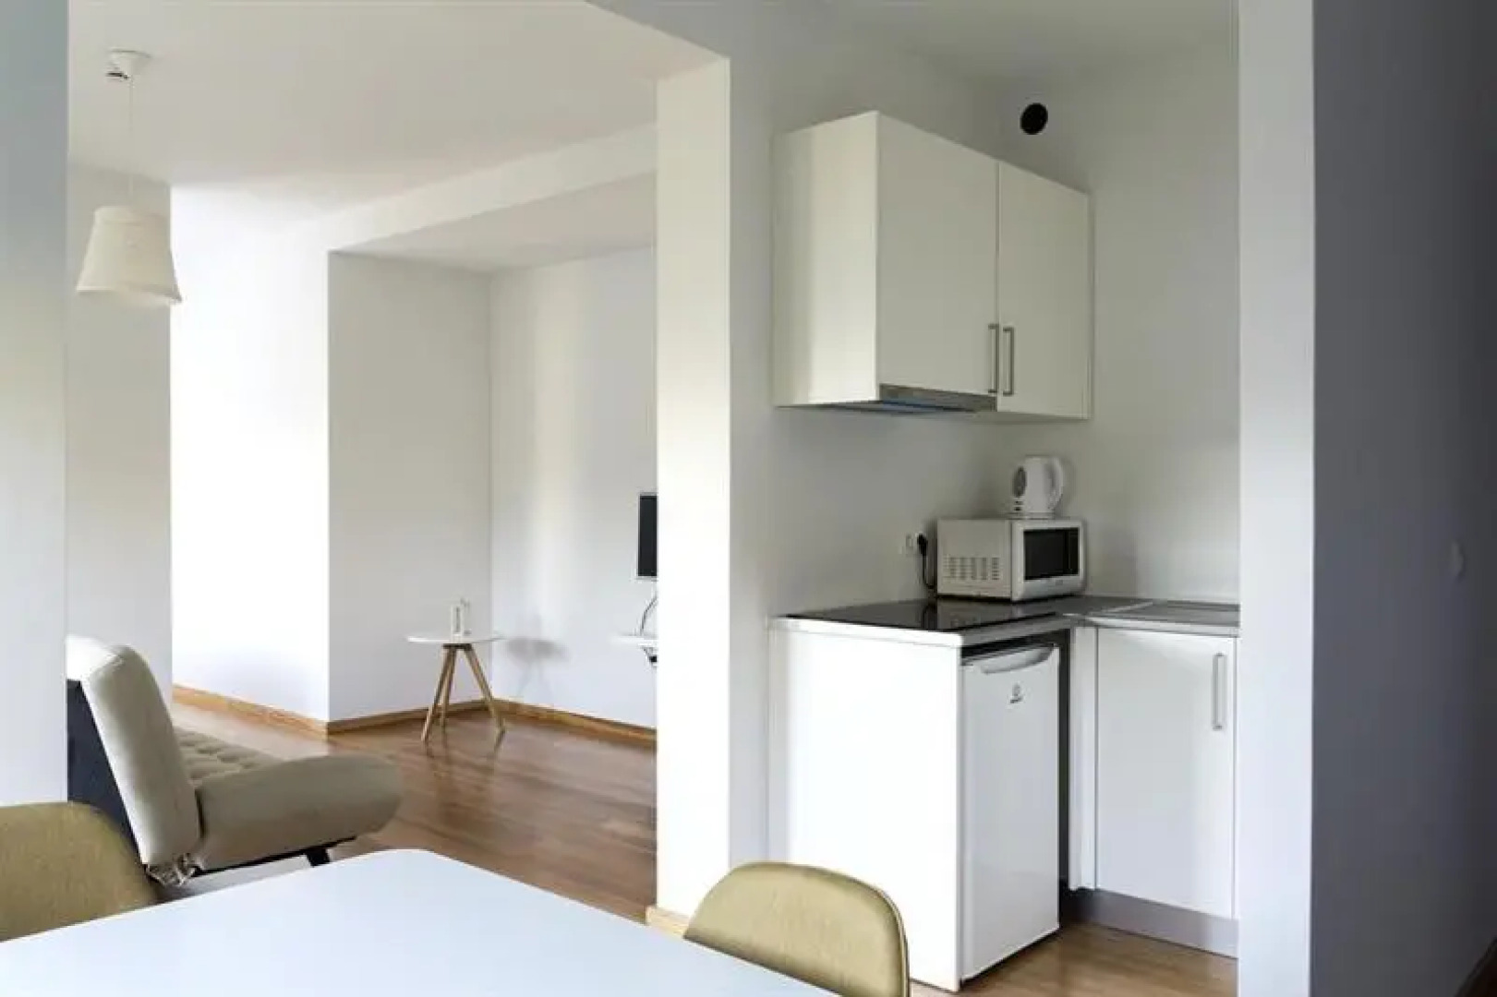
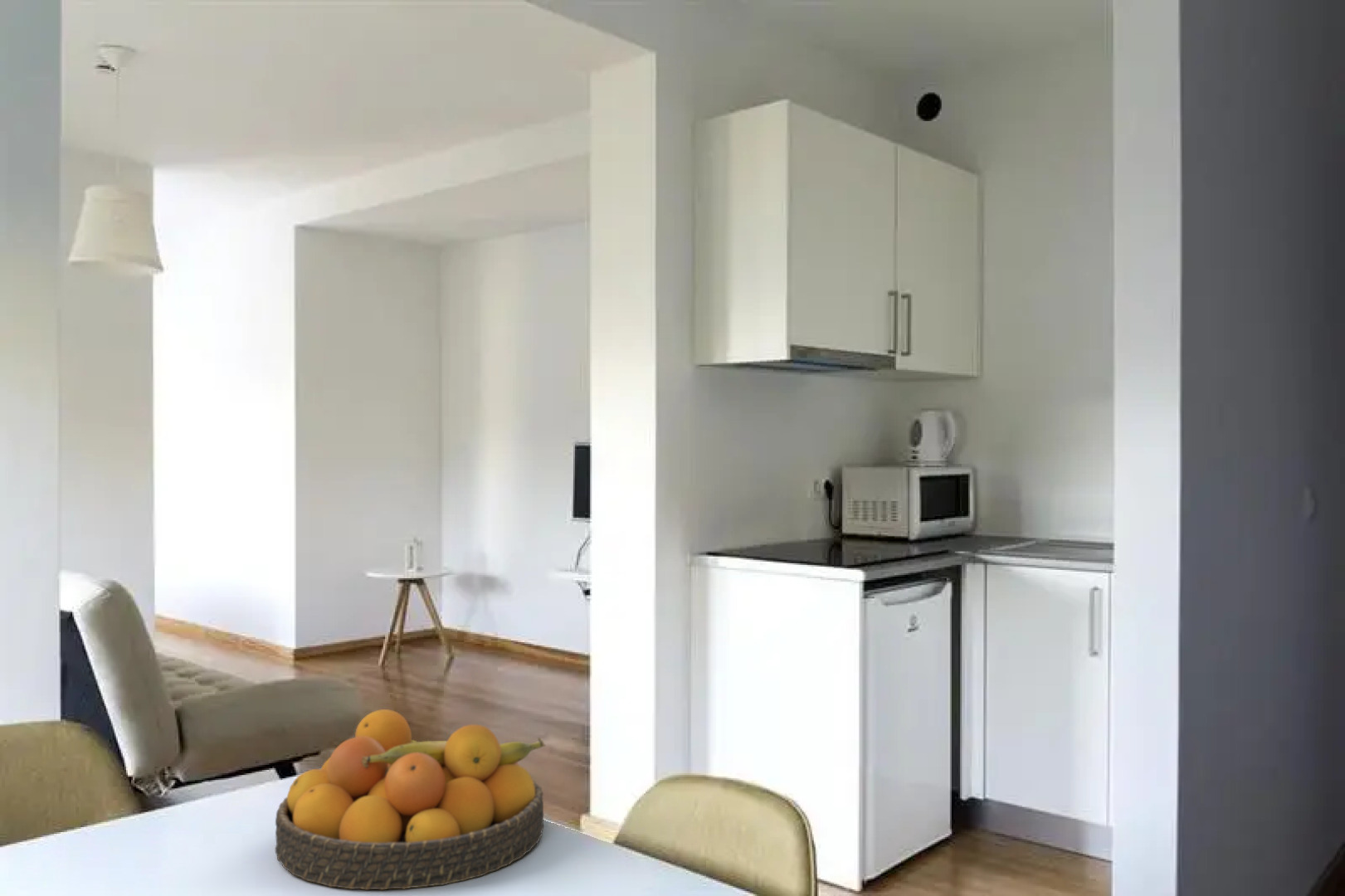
+ fruit bowl [275,709,547,891]
